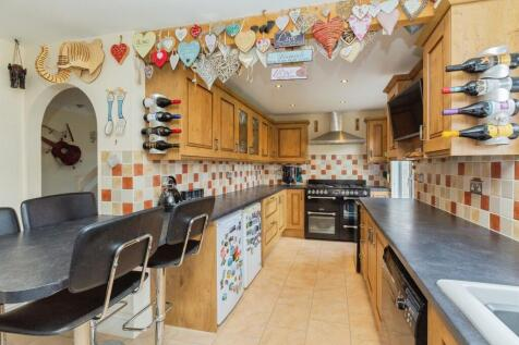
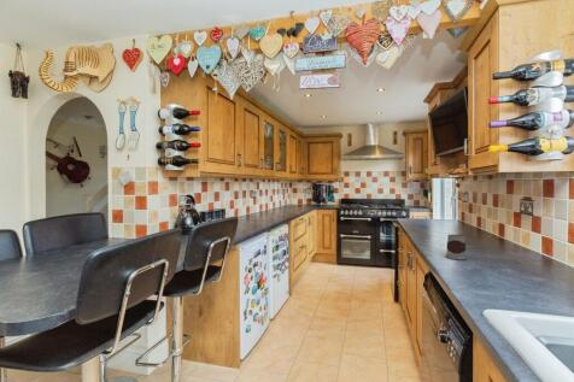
+ mug [445,233,469,260]
